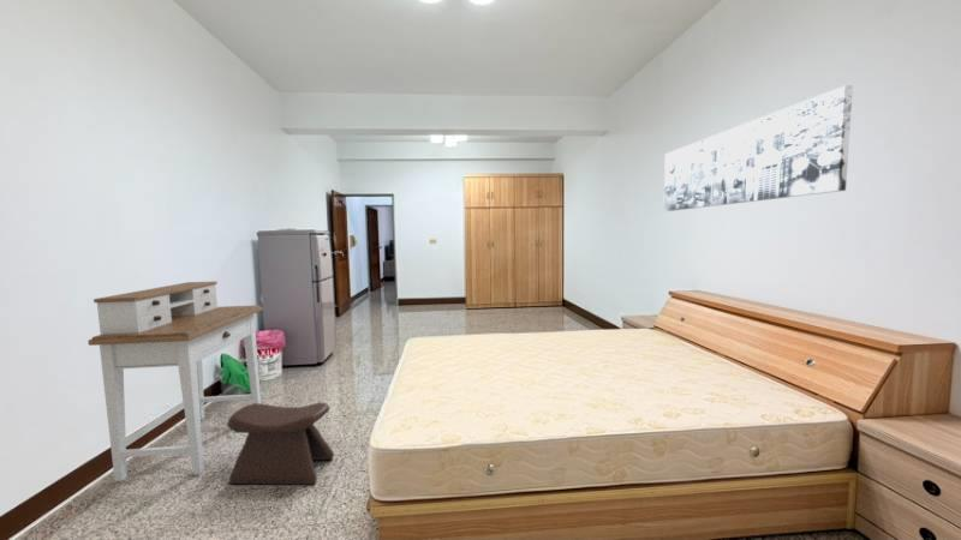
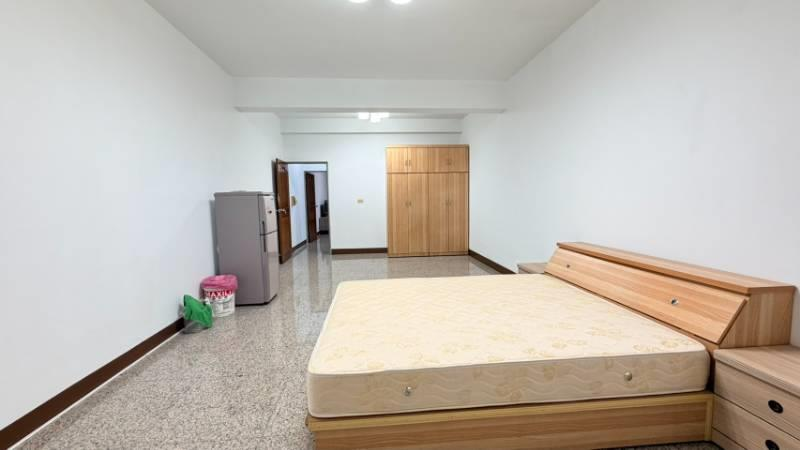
- desk [86,280,264,482]
- stool [226,401,335,486]
- wall art [663,84,854,212]
